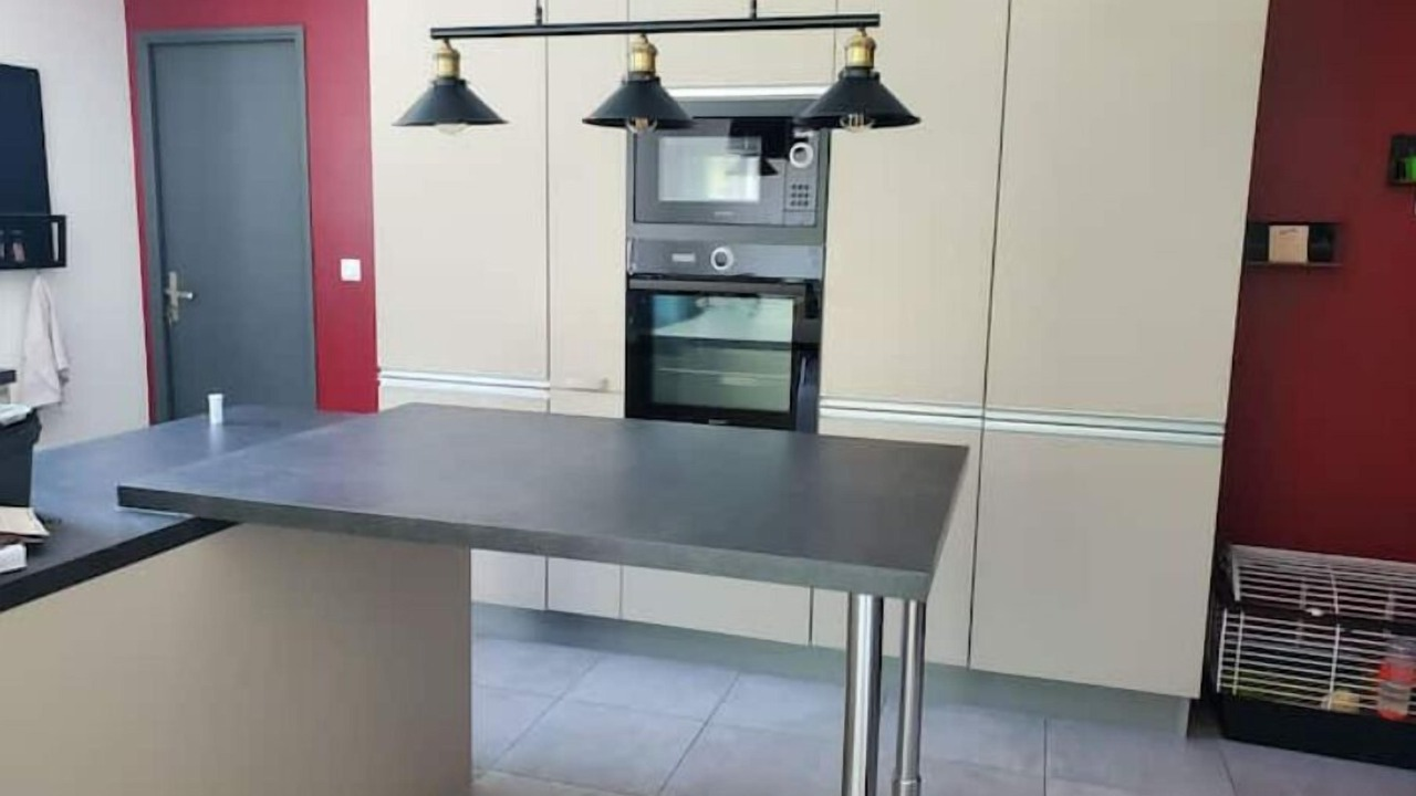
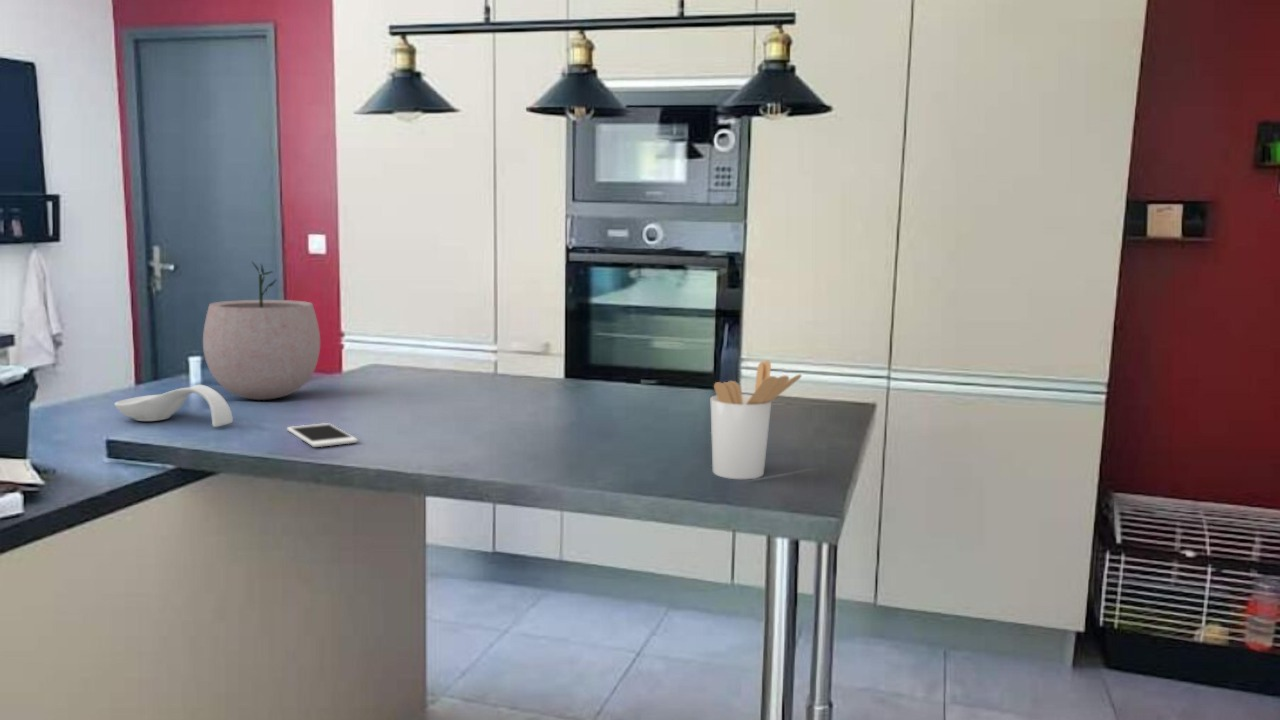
+ cell phone [286,422,359,448]
+ spoon rest [114,384,234,428]
+ utensil holder [710,359,803,480]
+ plant pot [202,261,321,401]
